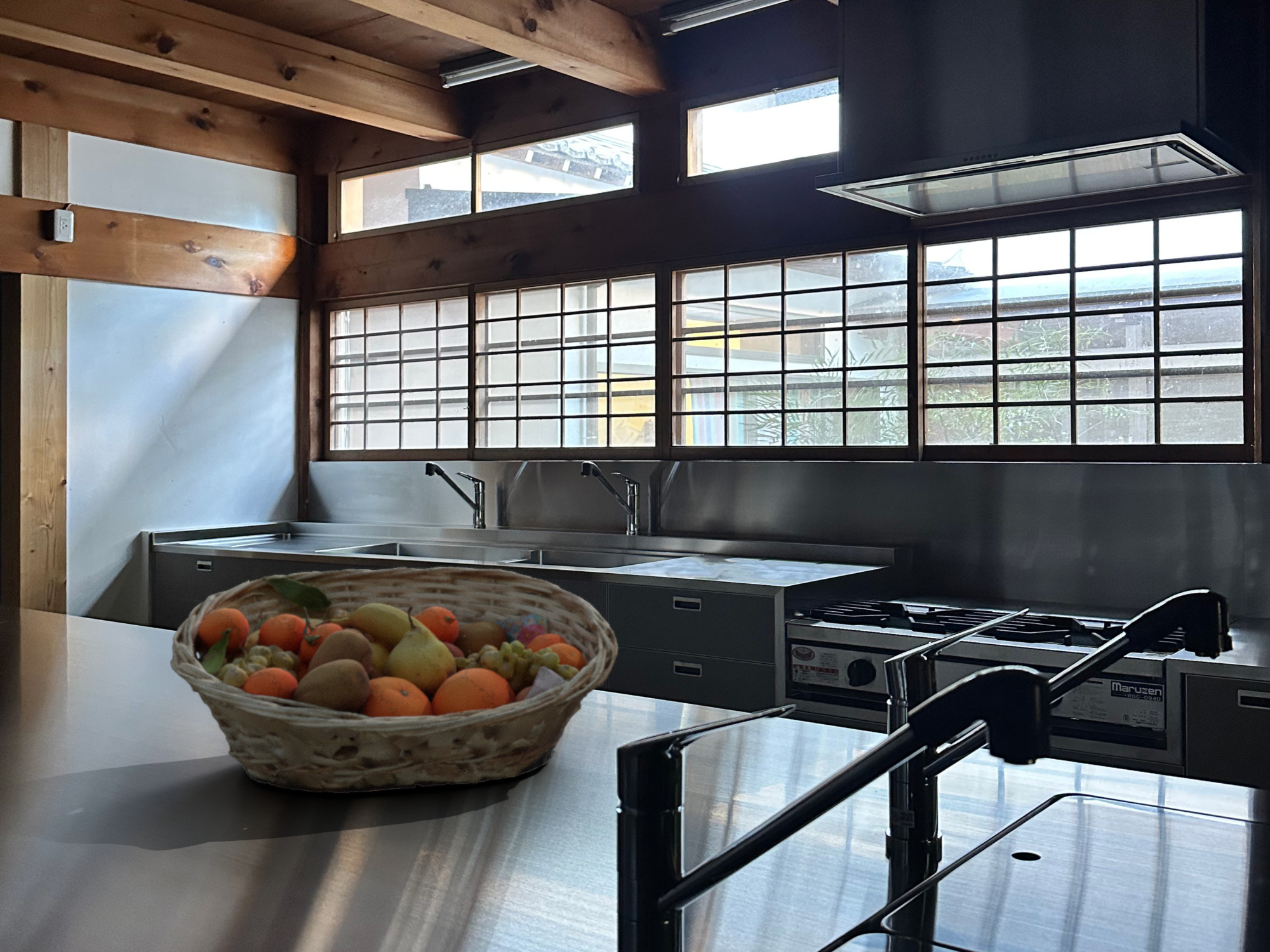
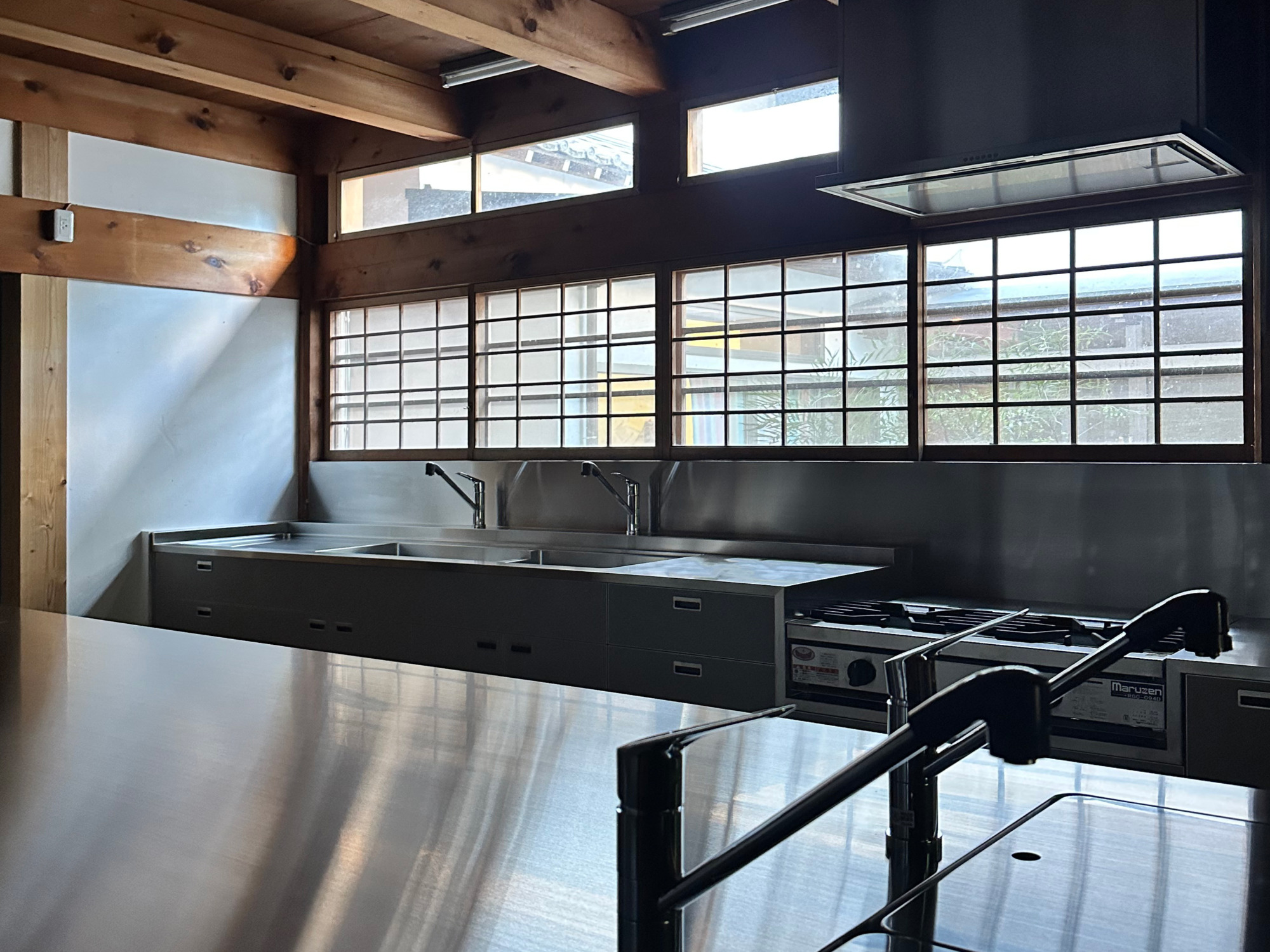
- fruit basket [170,566,619,794]
